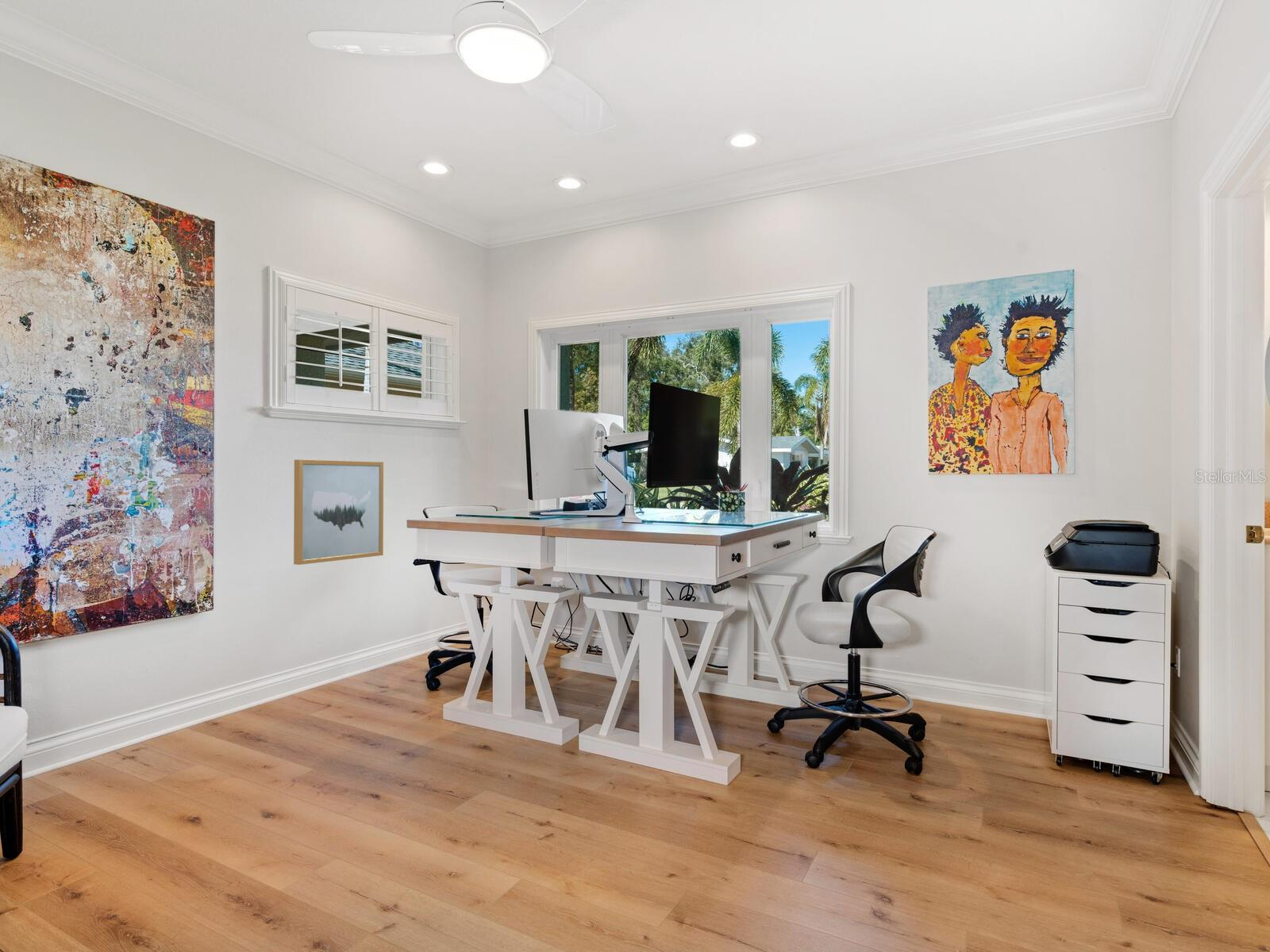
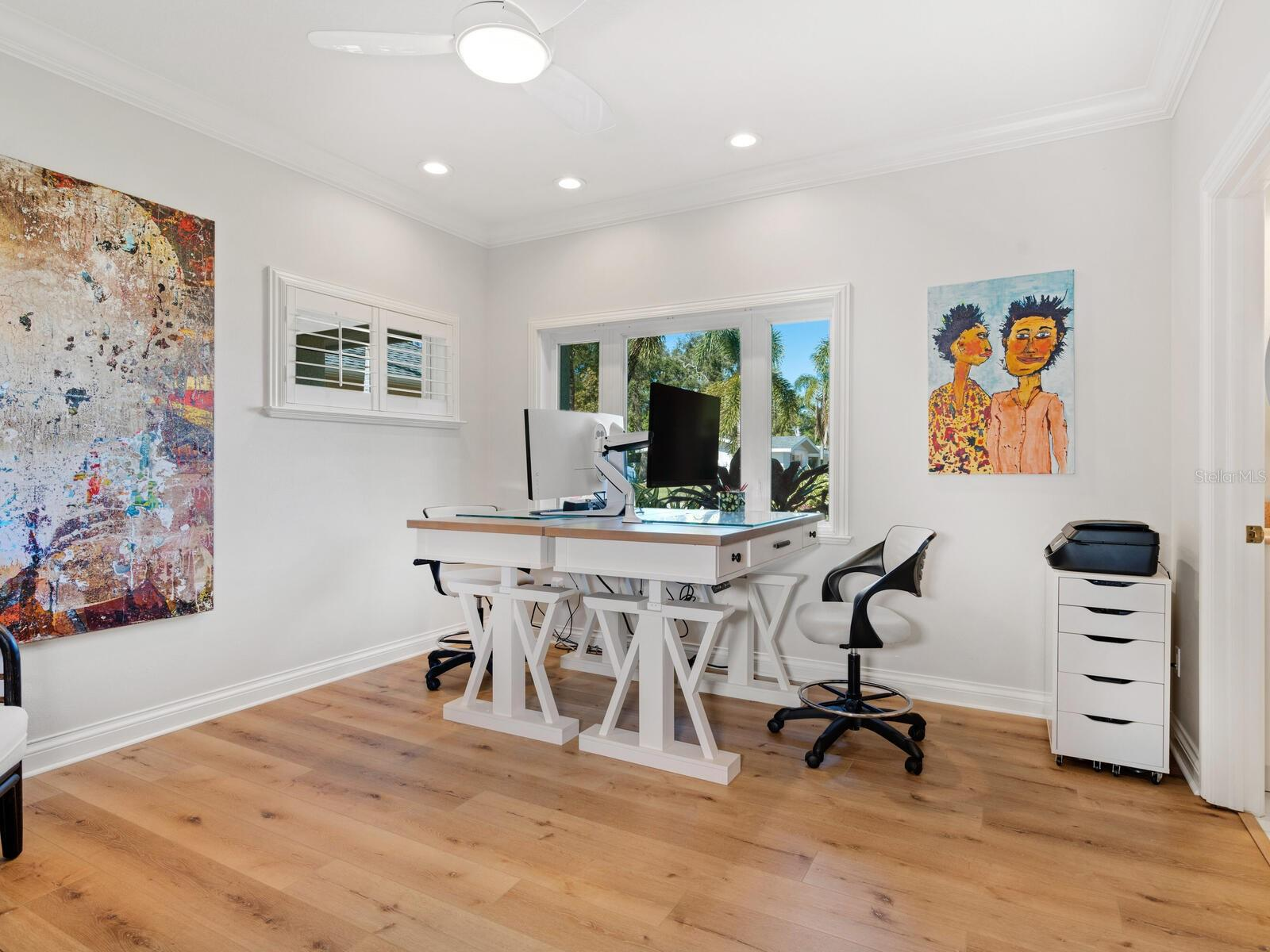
- wall art [293,459,384,566]
